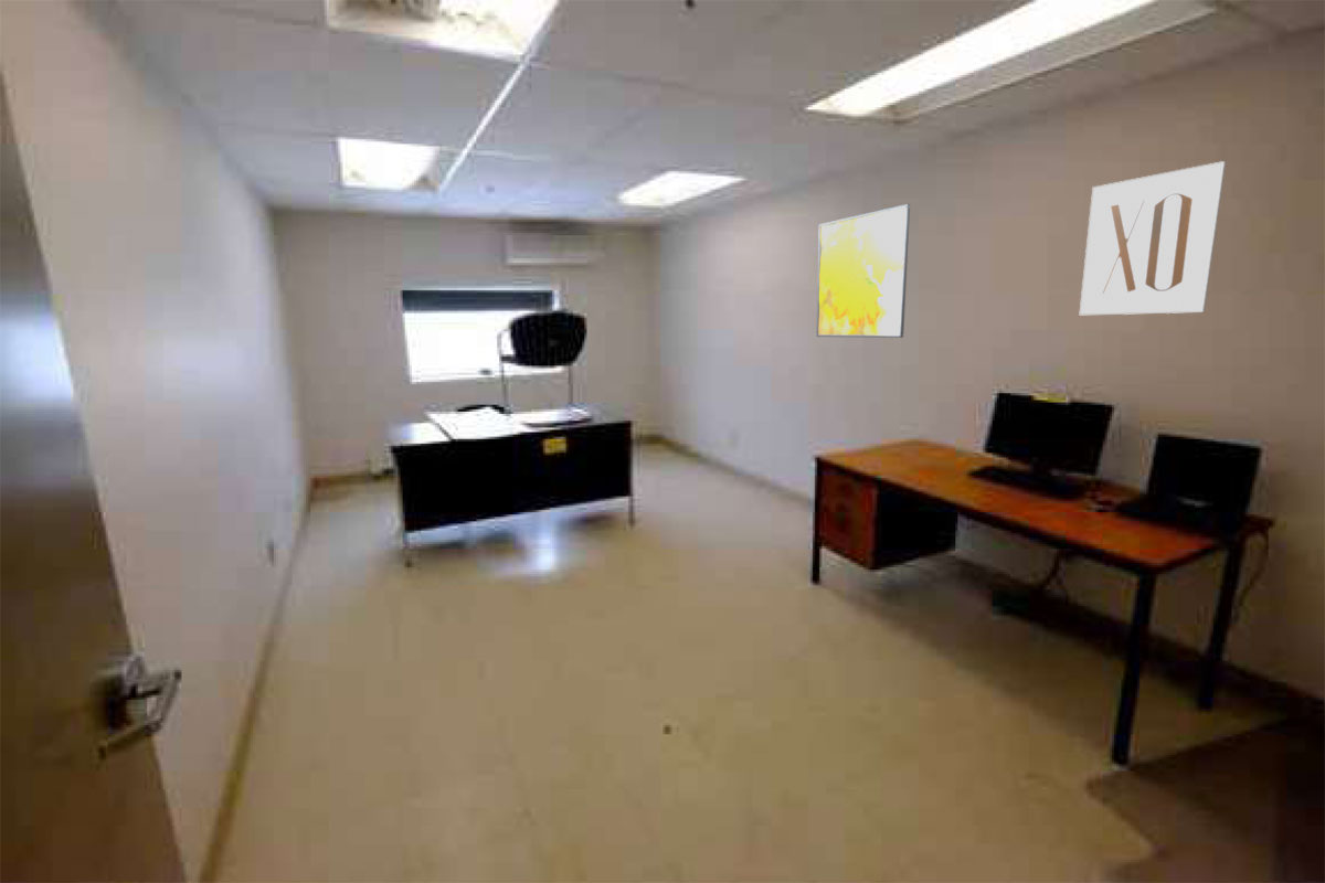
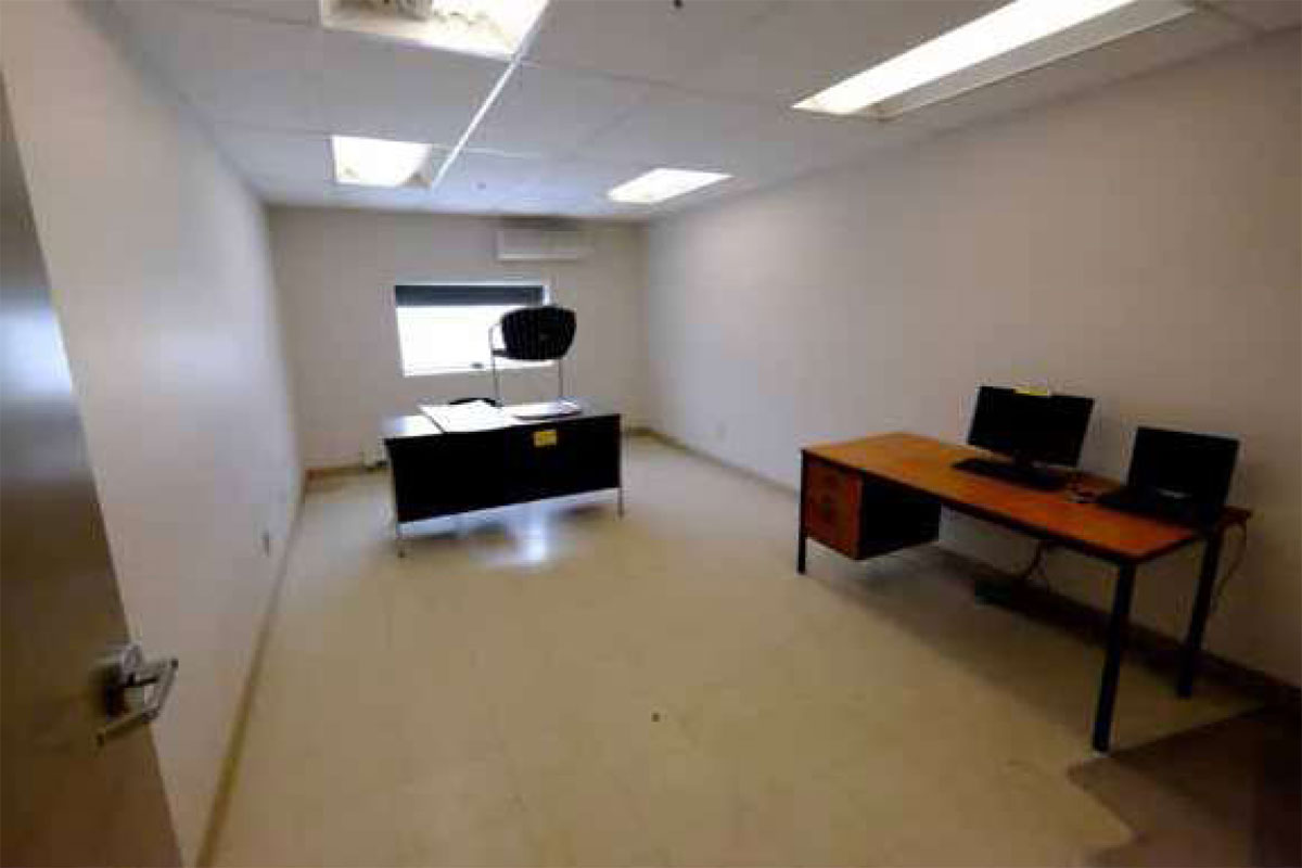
- wall art [1079,160,1228,316]
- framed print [815,203,911,339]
